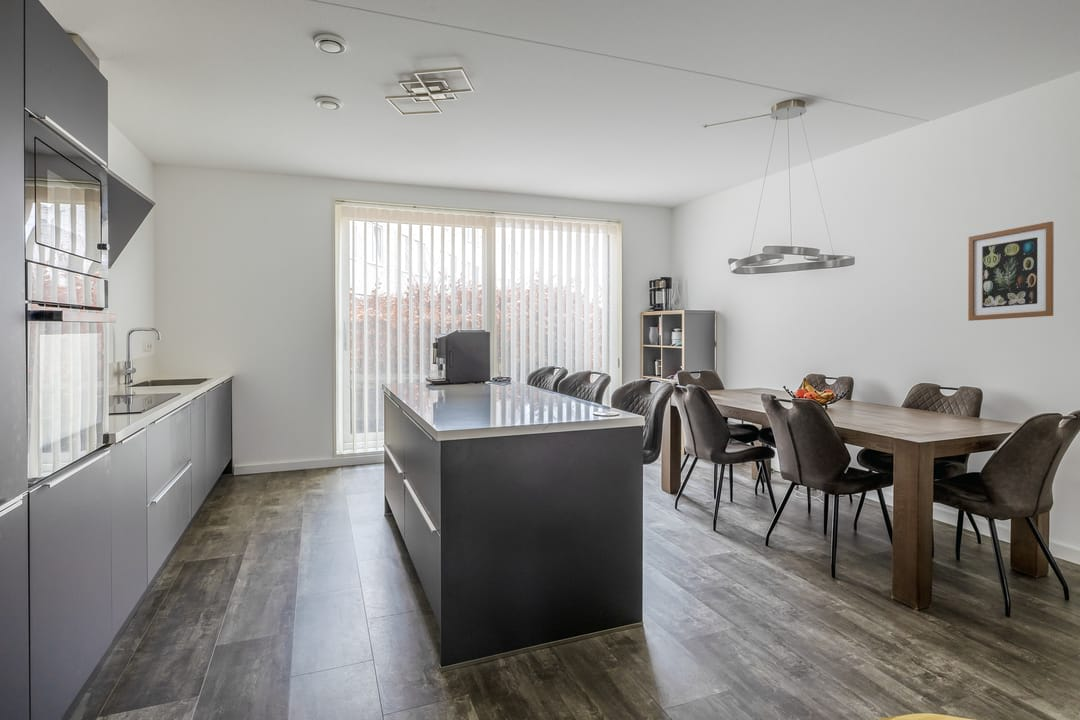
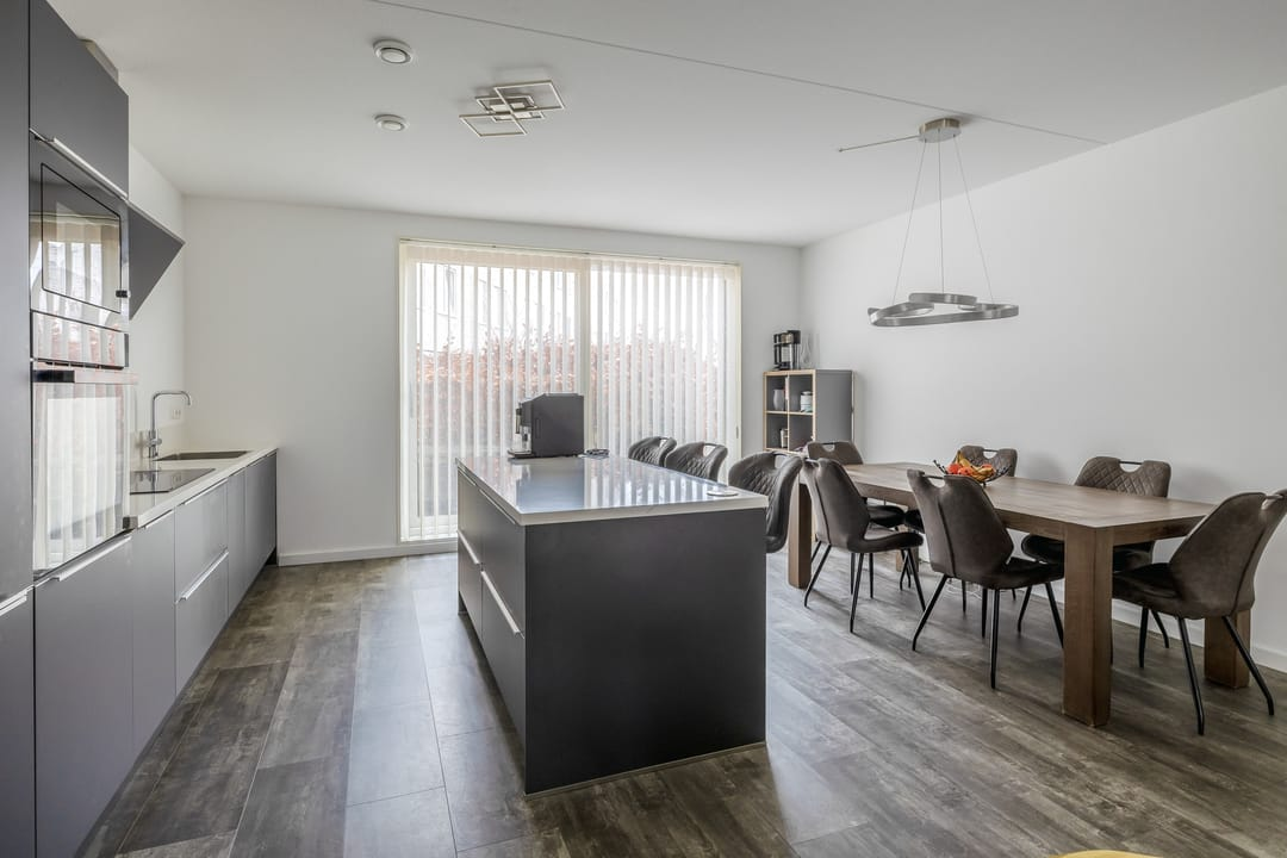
- wall art [967,220,1055,322]
